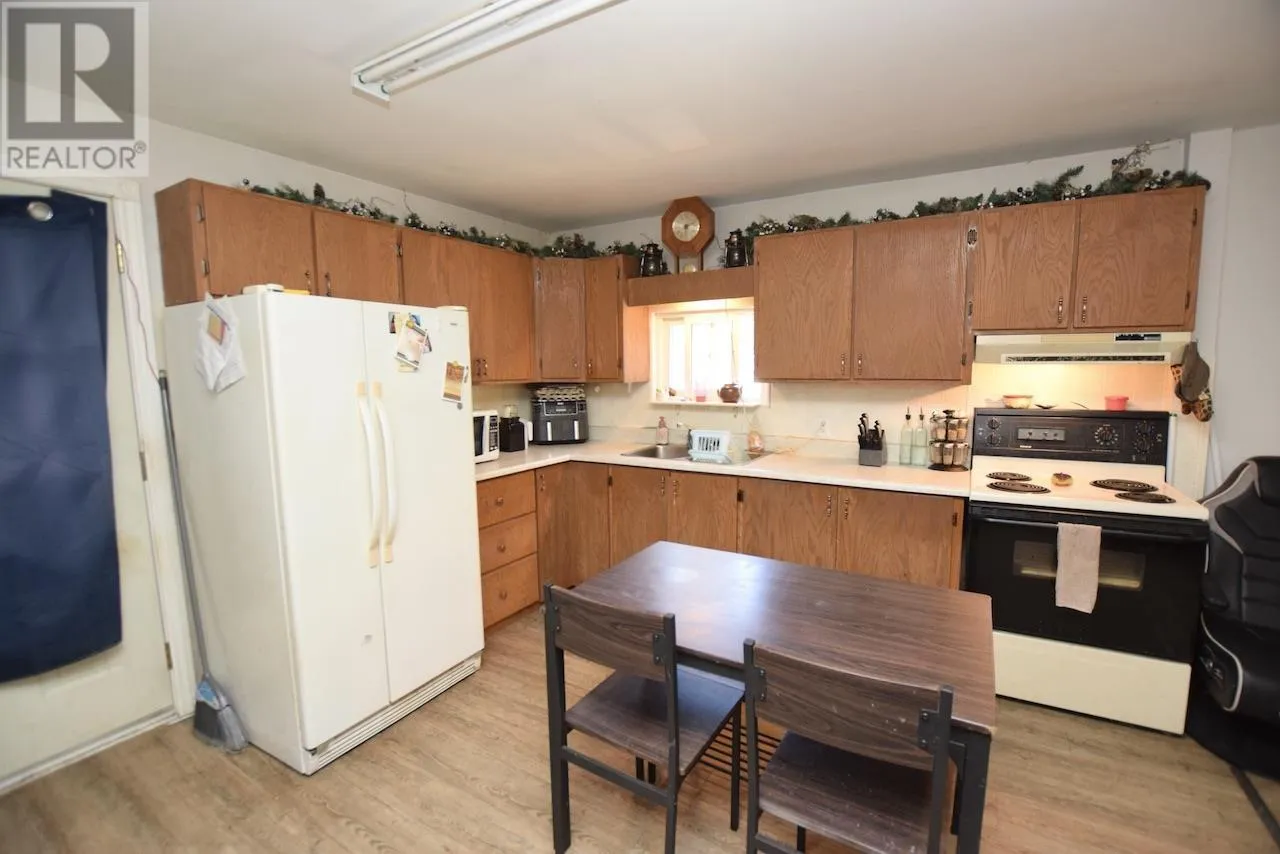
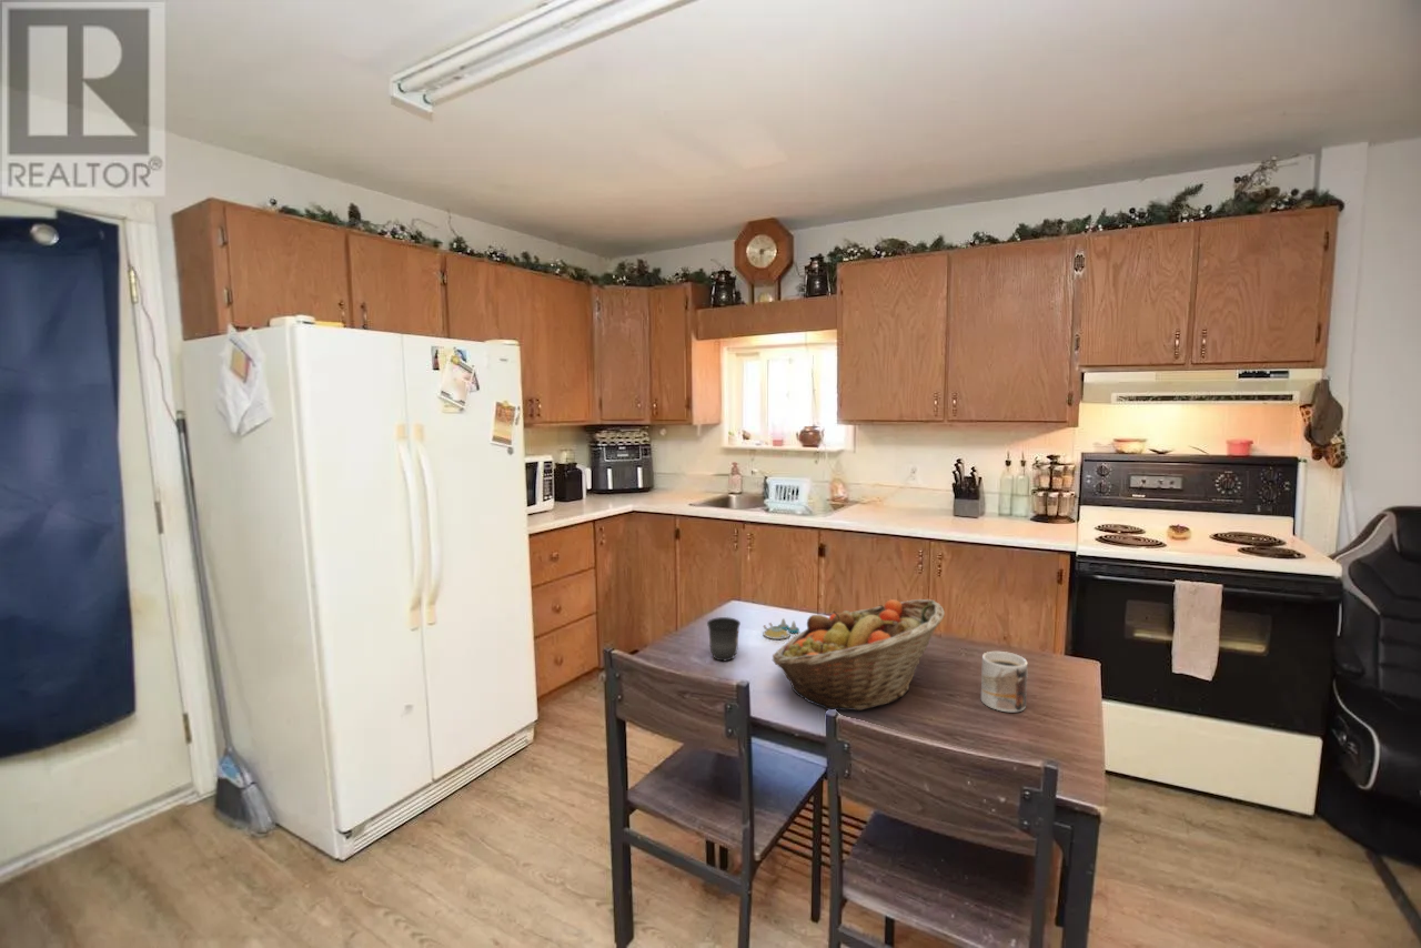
+ mug [980,651,1029,713]
+ mug [706,616,742,662]
+ fruit basket [772,598,946,712]
+ salt and pepper shaker set [762,617,800,641]
